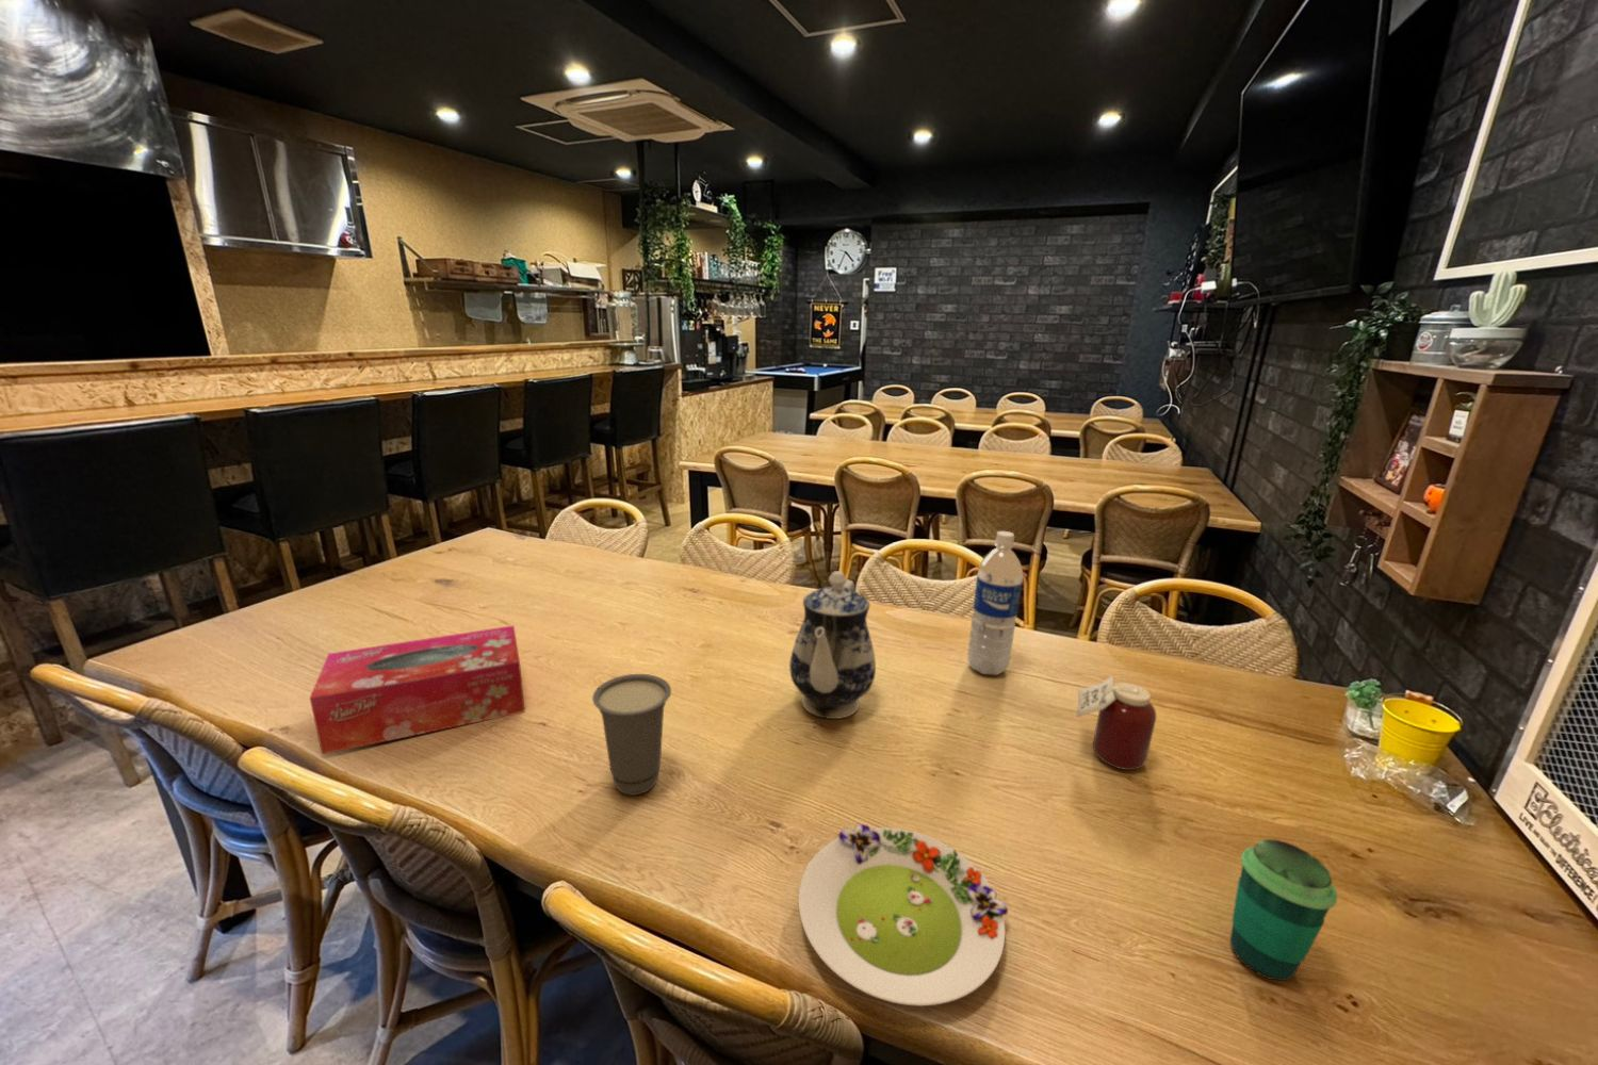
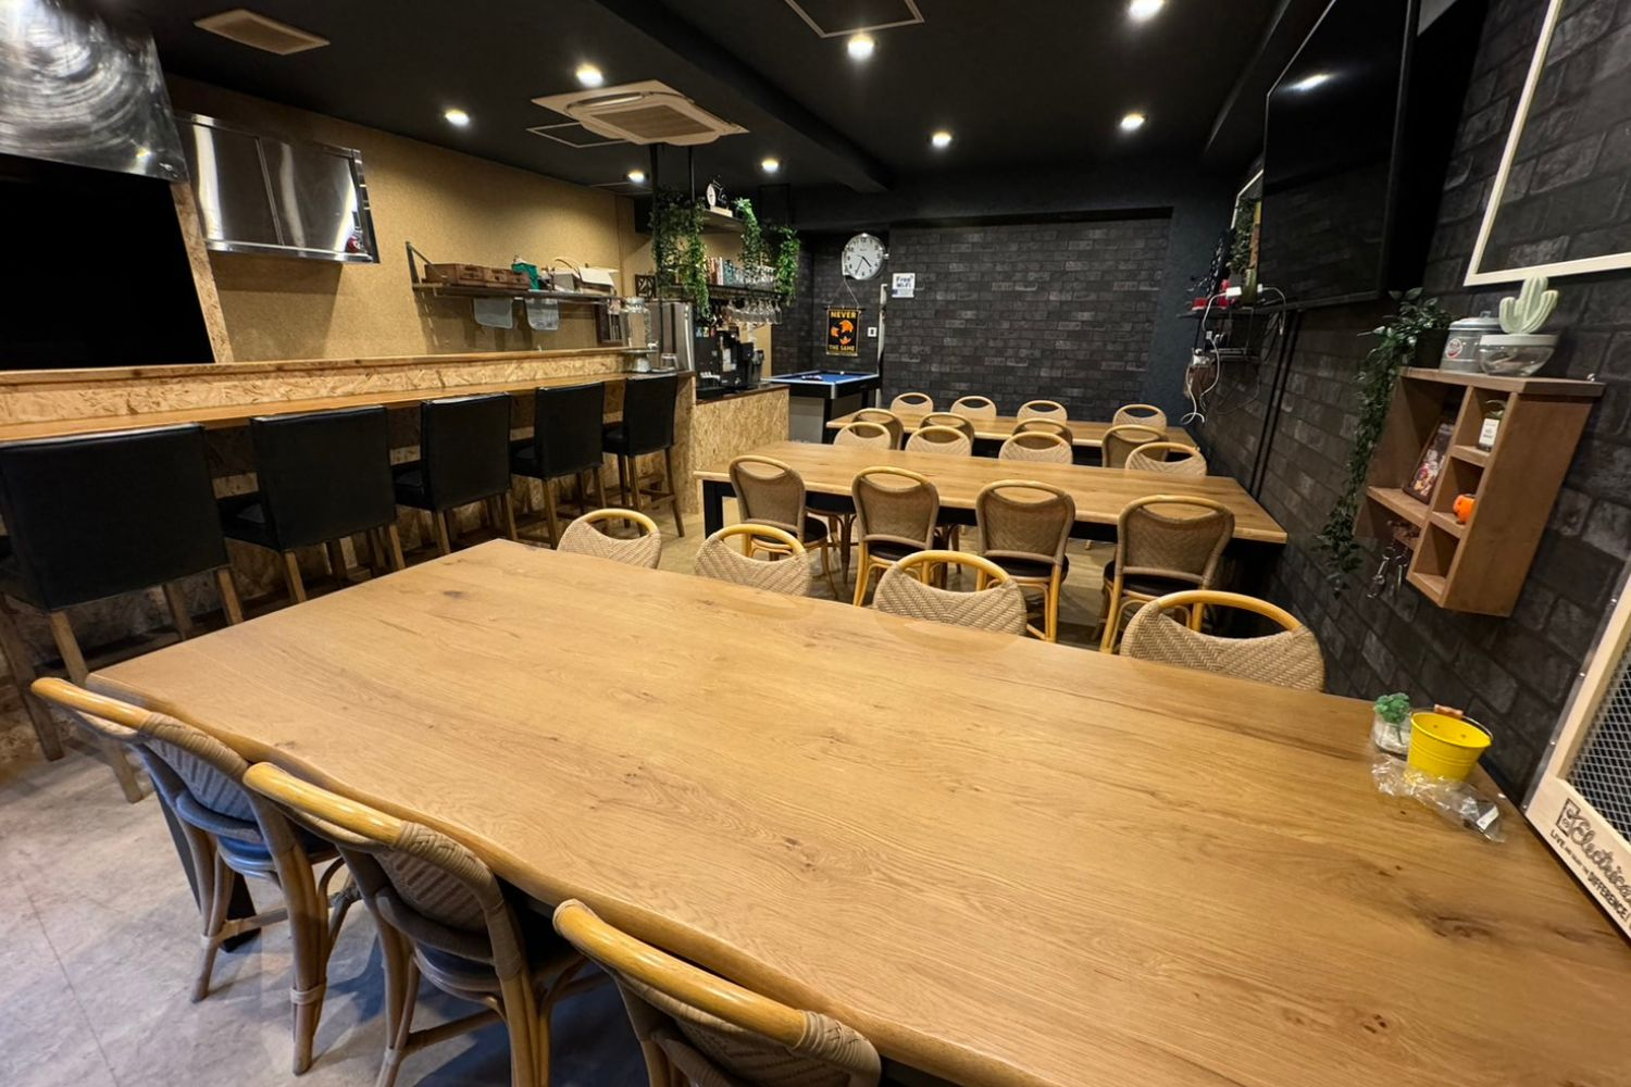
- cup [1229,838,1338,982]
- teapot [788,569,876,720]
- cup [591,673,672,796]
- jar [1076,674,1157,771]
- water bottle [967,530,1024,676]
- tissue box [309,624,527,756]
- salad plate [798,824,1009,1008]
